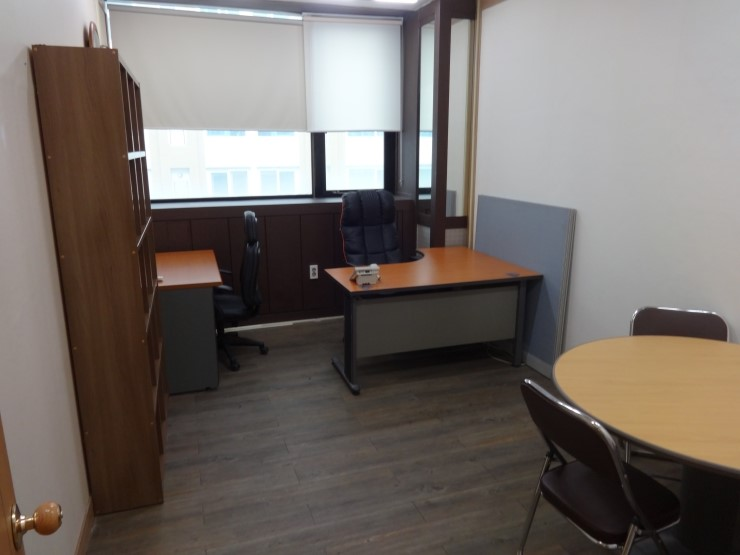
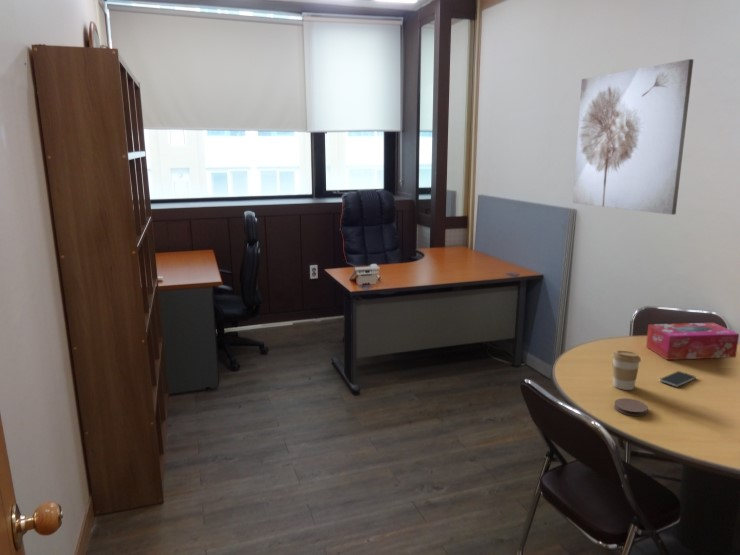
+ coffee cup [611,350,642,391]
+ tissue box [645,322,740,361]
+ smartphone [658,370,697,388]
+ wall art [572,58,694,216]
+ coaster [613,397,649,417]
